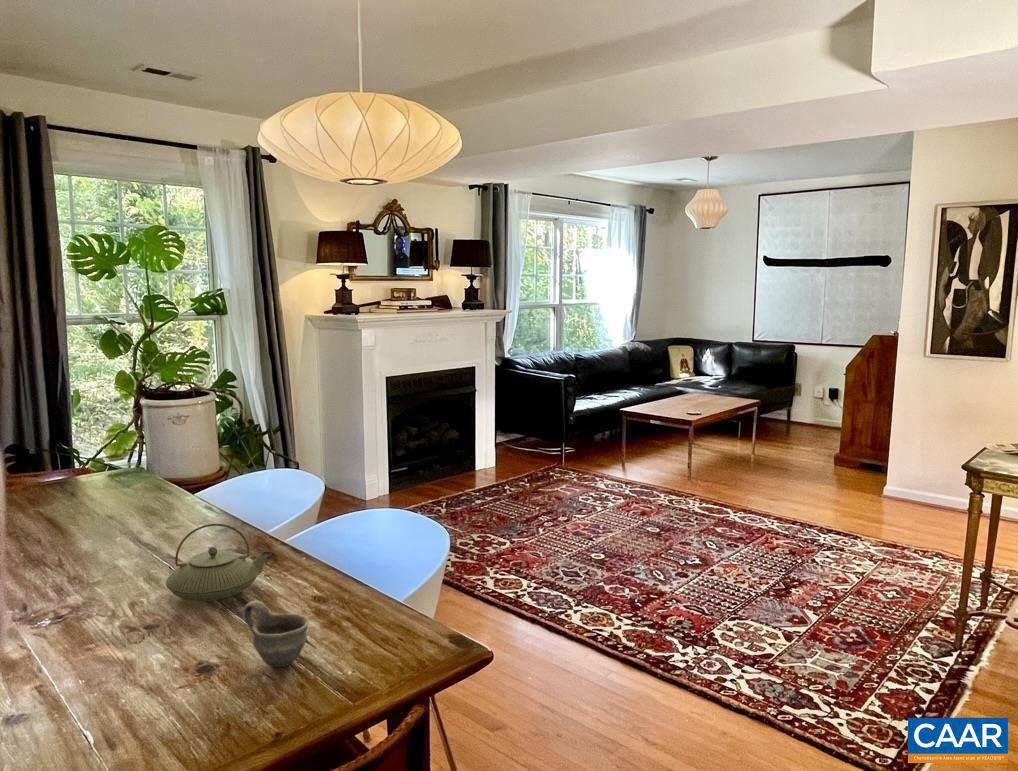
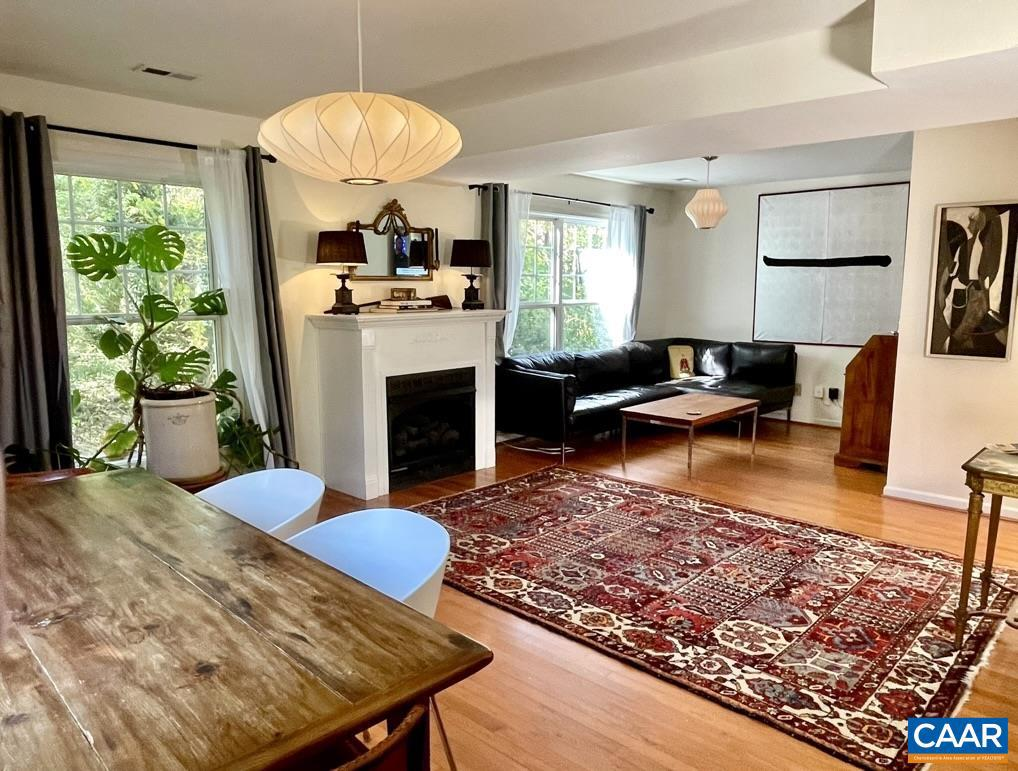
- cup [242,600,310,668]
- teapot [165,523,273,602]
